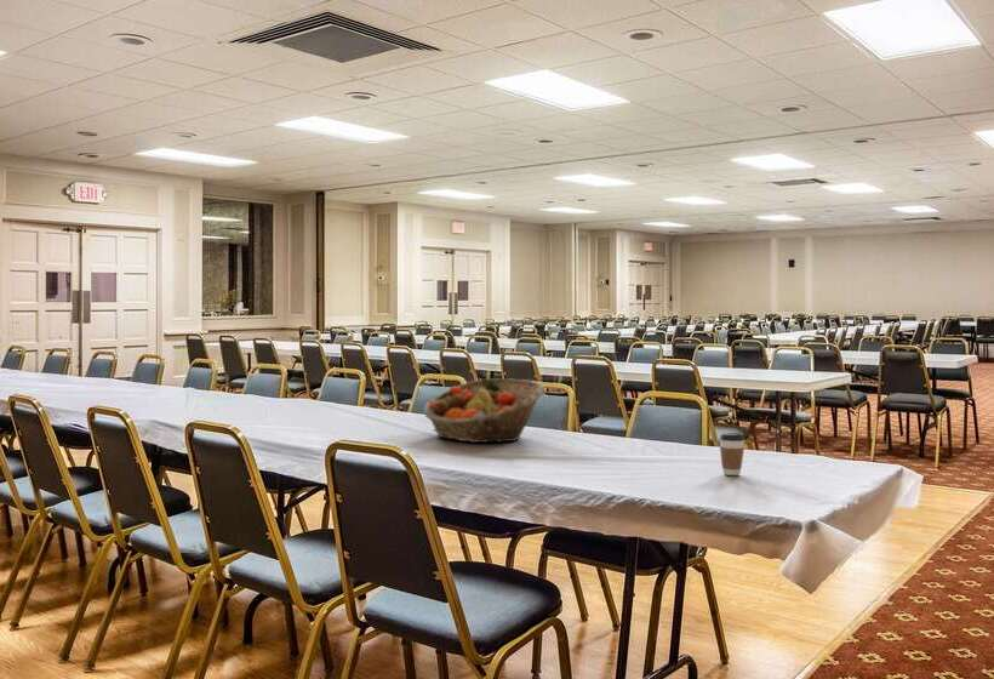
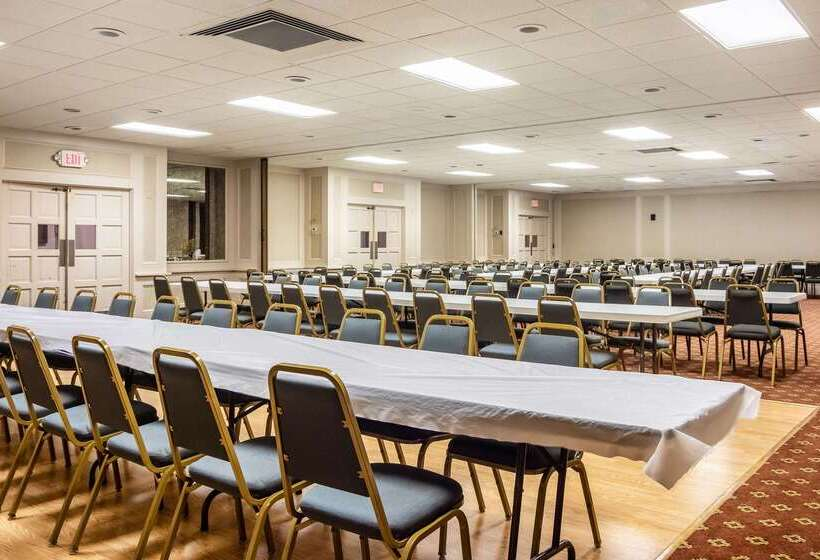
- fruit basket [422,377,545,444]
- coffee cup [718,432,747,477]
